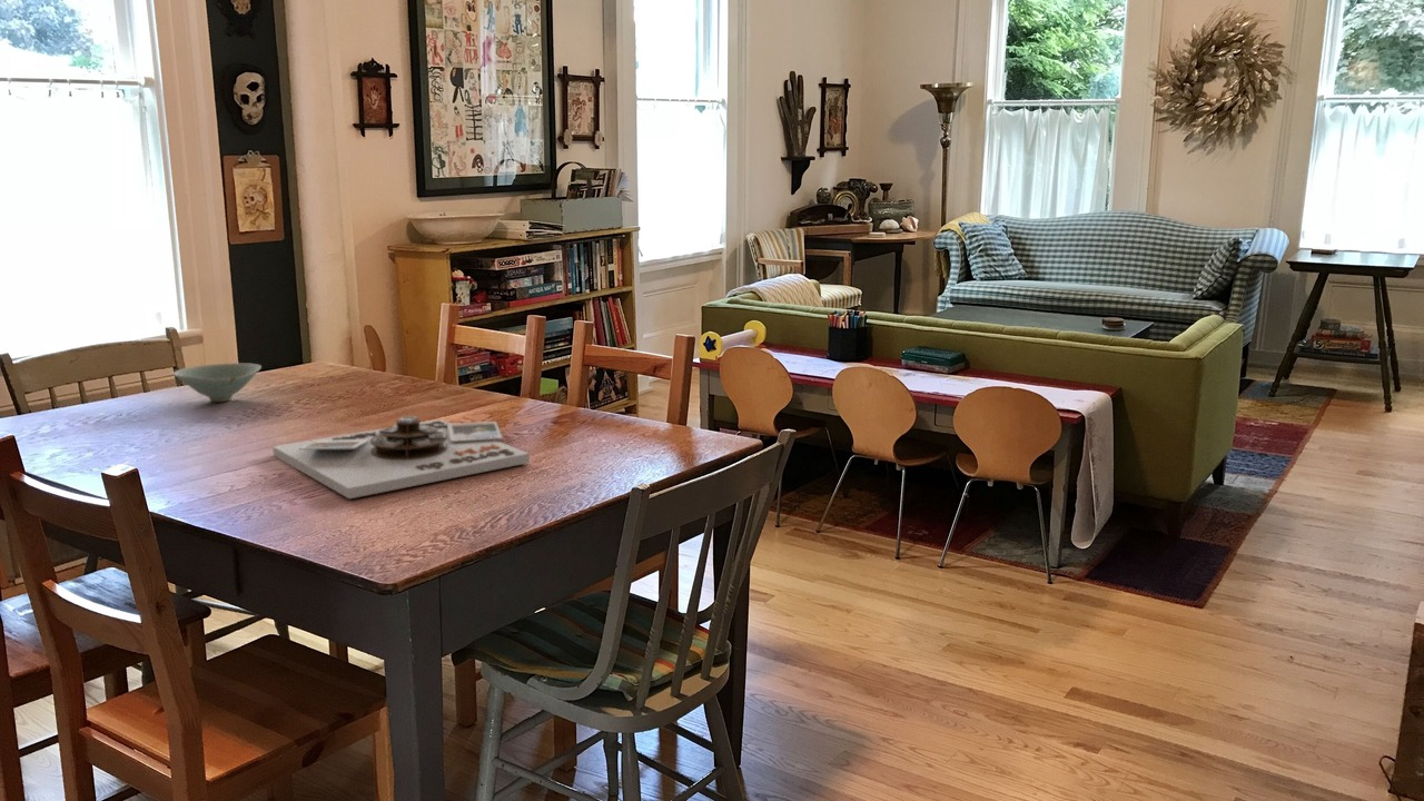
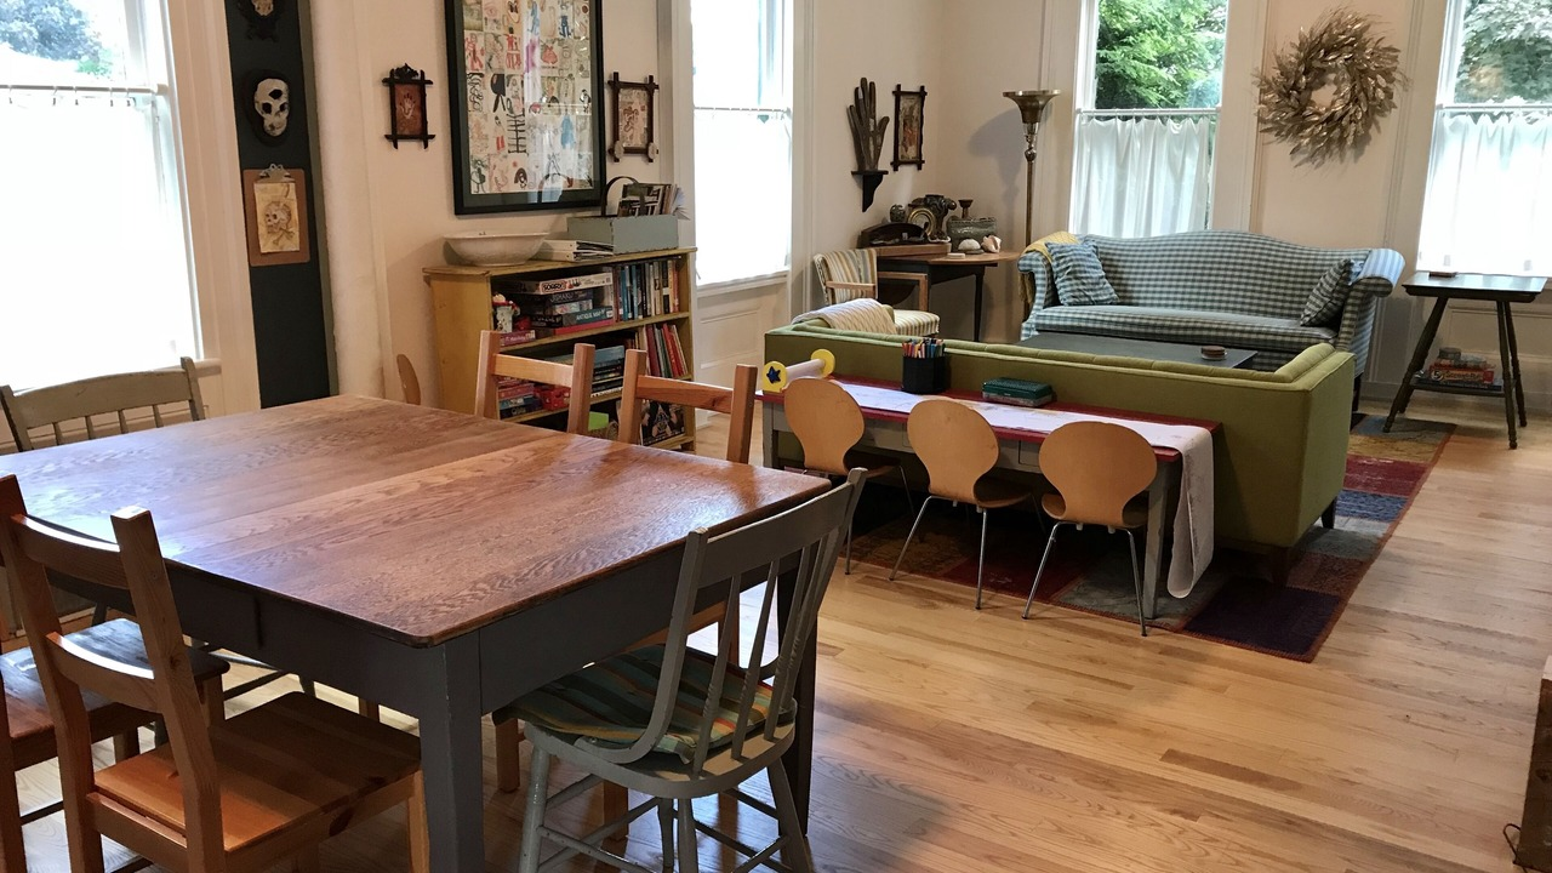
- board game [271,415,531,500]
- bowl [172,362,263,403]
